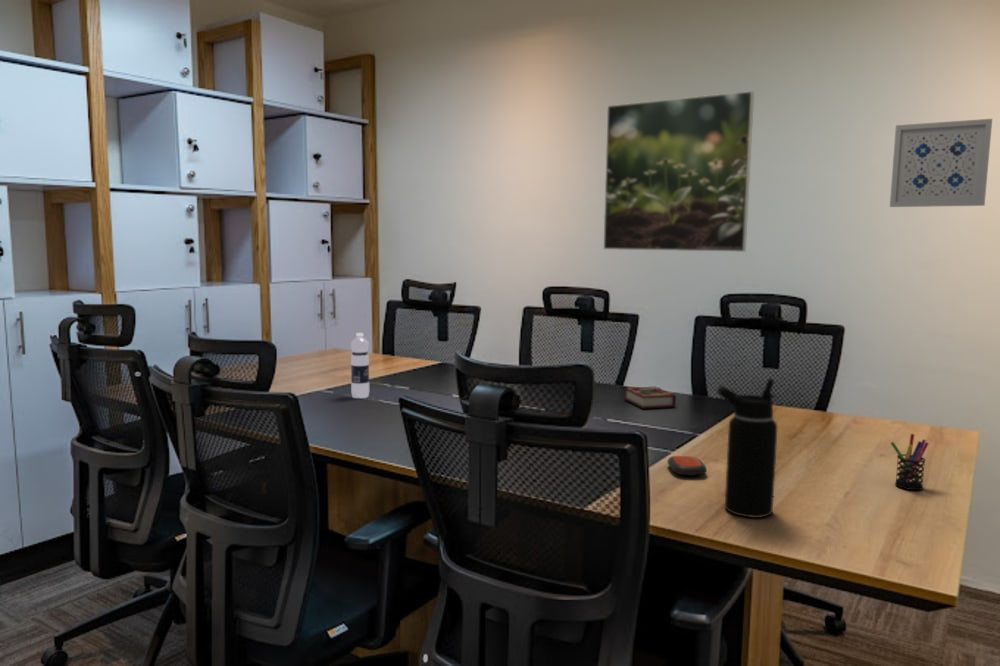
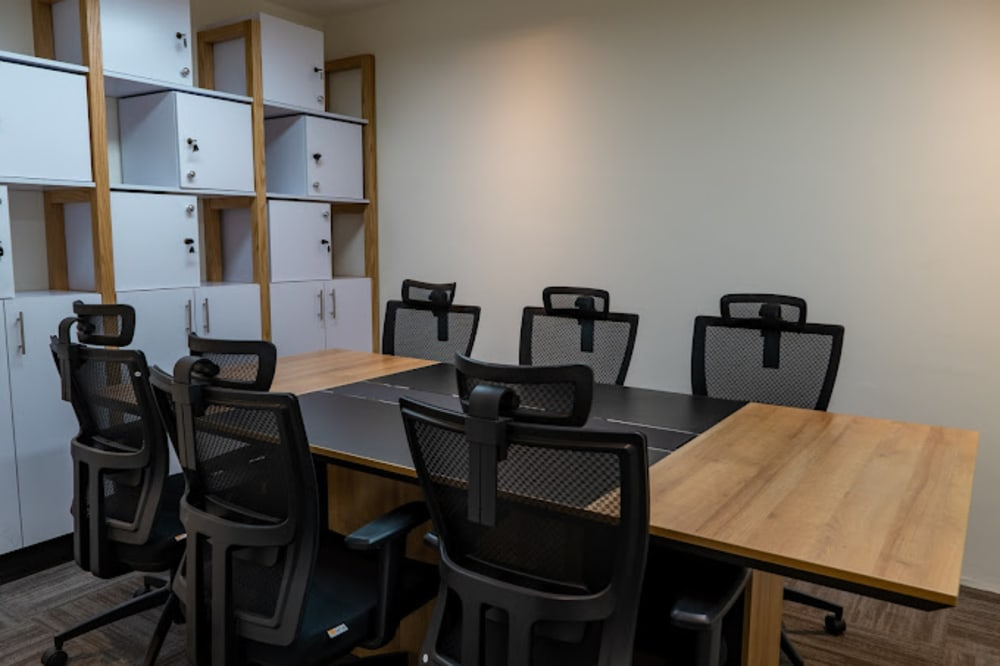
- book [623,386,677,410]
- wall art [889,118,993,208]
- water bottle [350,332,370,399]
- pen holder [890,433,930,491]
- water bottle [716,377,778,519]
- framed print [603,90,755,253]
- remote control [667,455,708,476]
